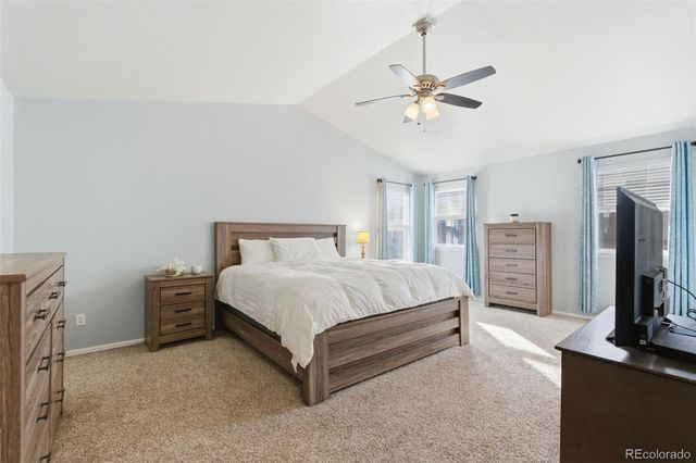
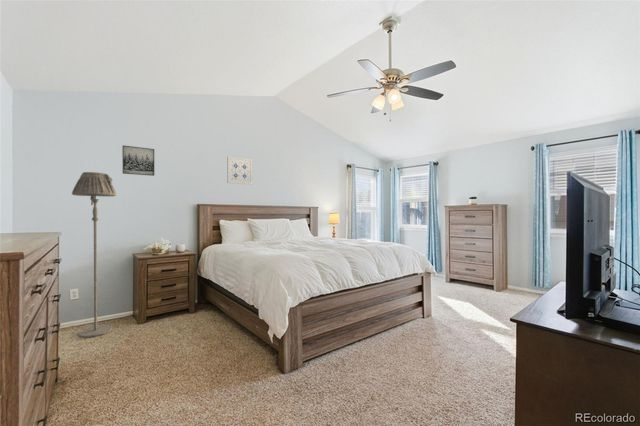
+ wall art [121,145,155,177]
+ wall art [226,156,253,186]
+ floor lamp [71,171,117,339]
